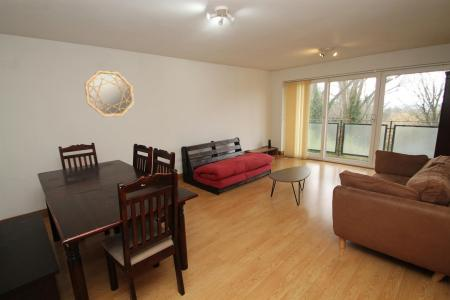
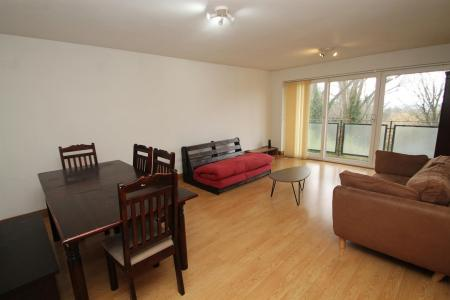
- home mirror [84,69,135,118]
